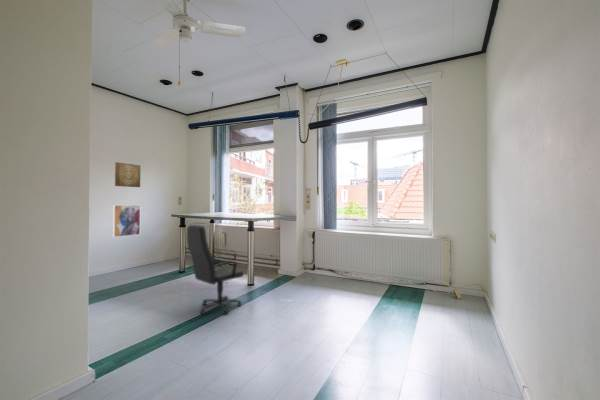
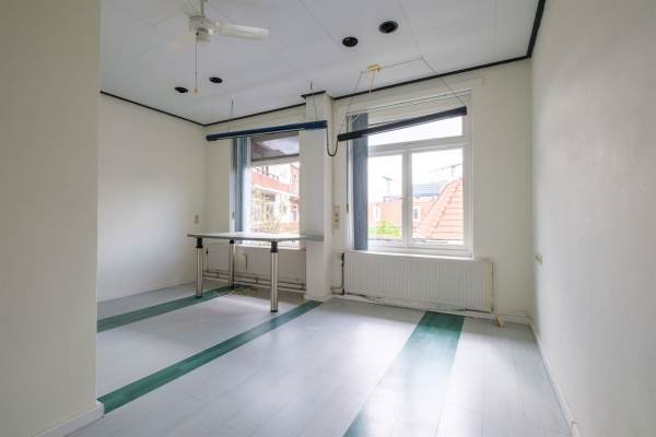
- wall art [114,161,142,188]
- office chair [186,224,245,315]
- wall art [112,204,141,238]
